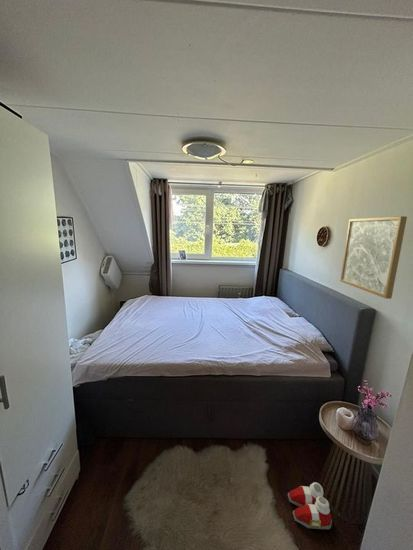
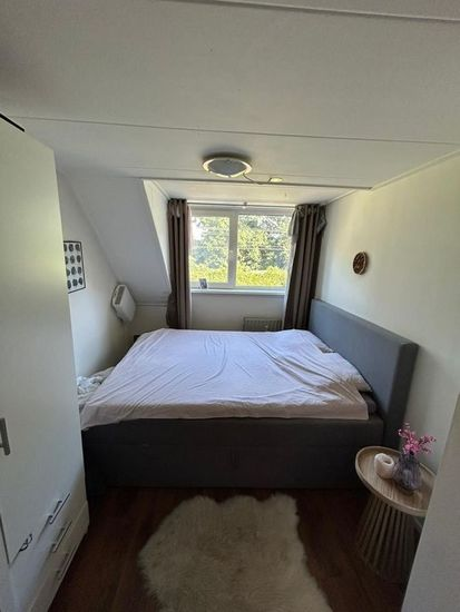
- slippers [287,481,333,530]
- wall art [339,215,408,300]
